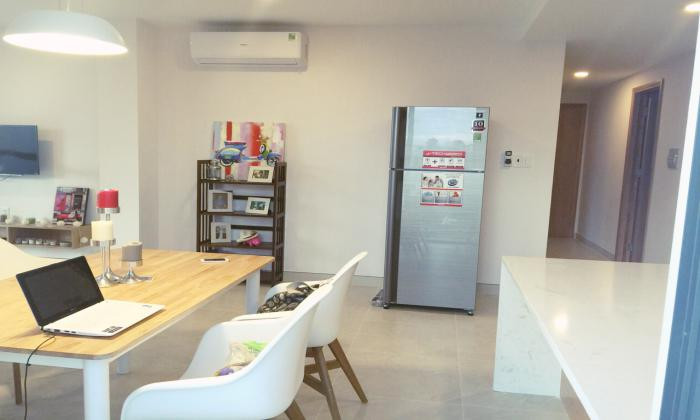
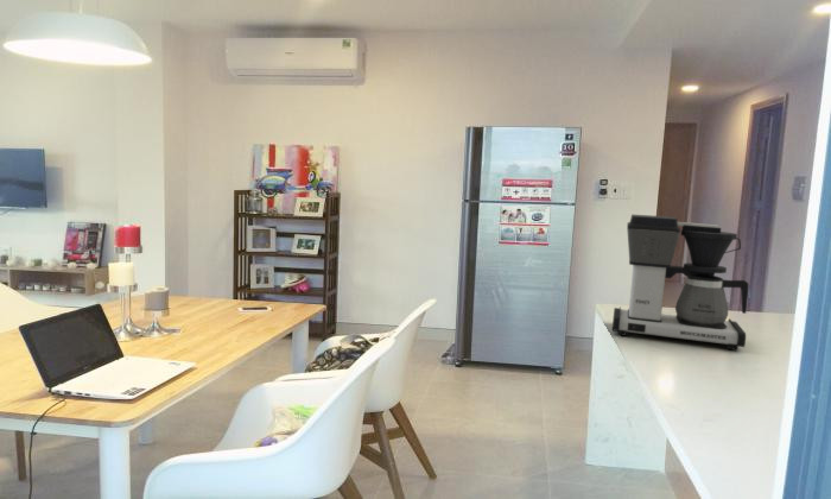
+ coffee maker [611,214,750,352]
